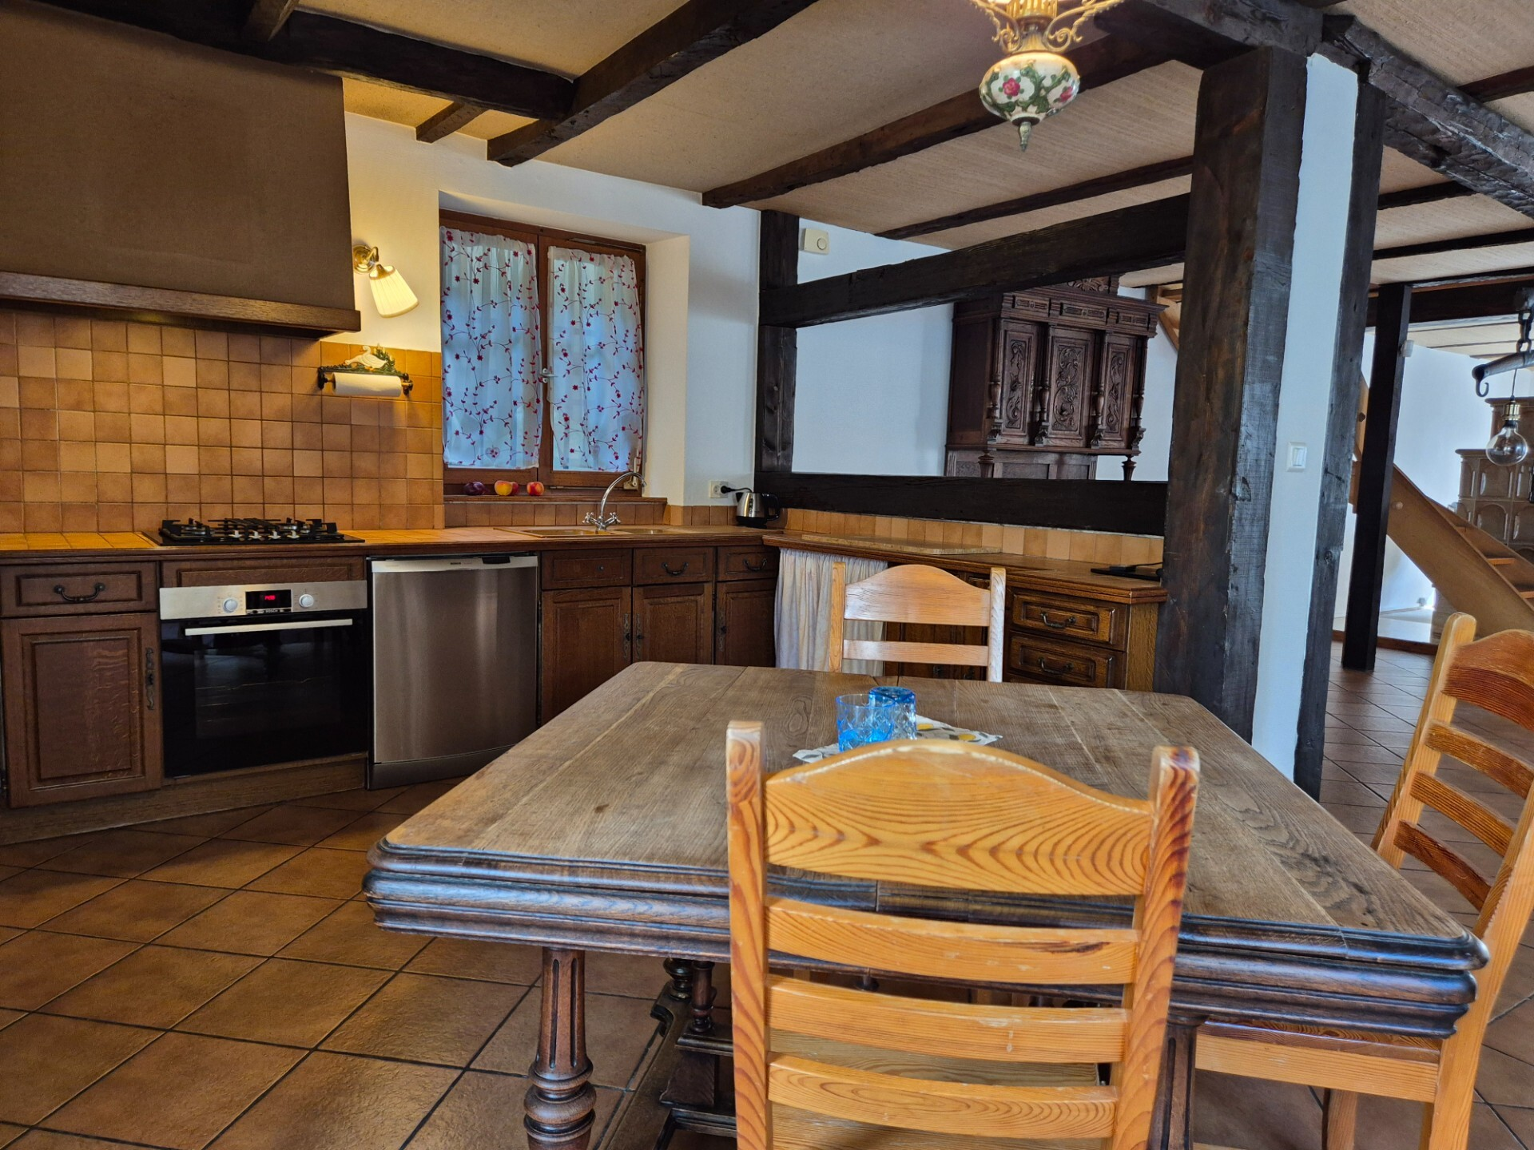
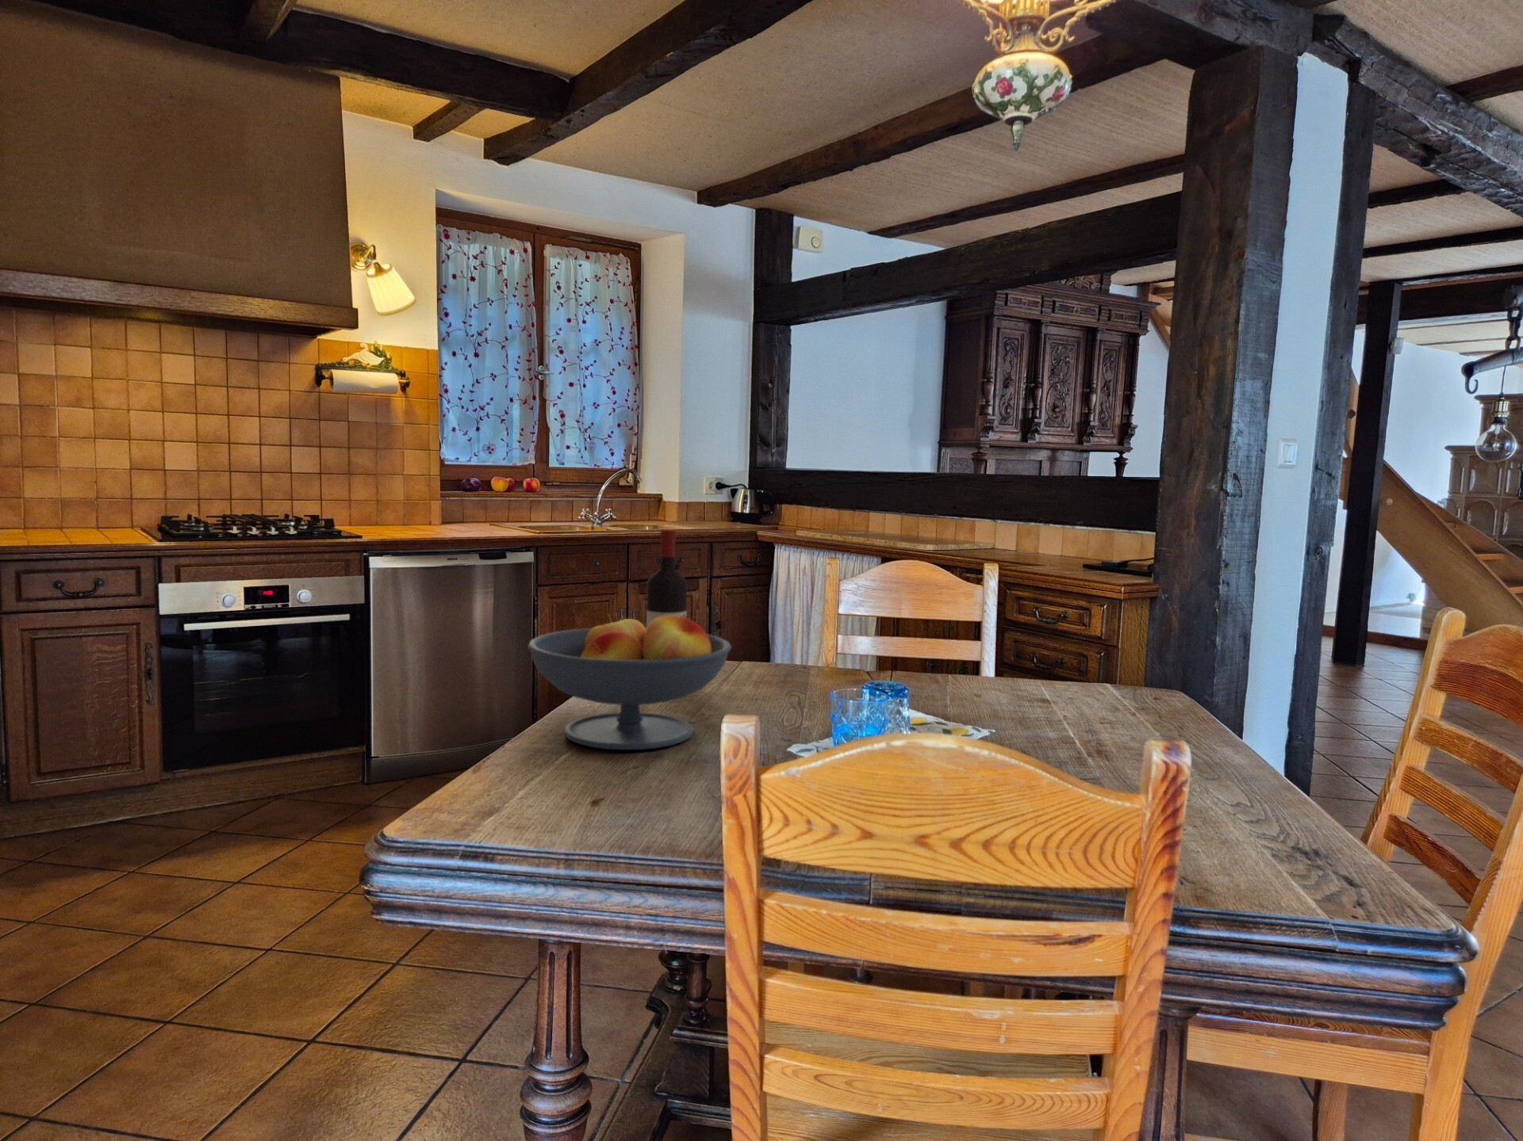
+ fruit bowl [526,612,733,751]
+ wine bottle [645,529,688,628]
